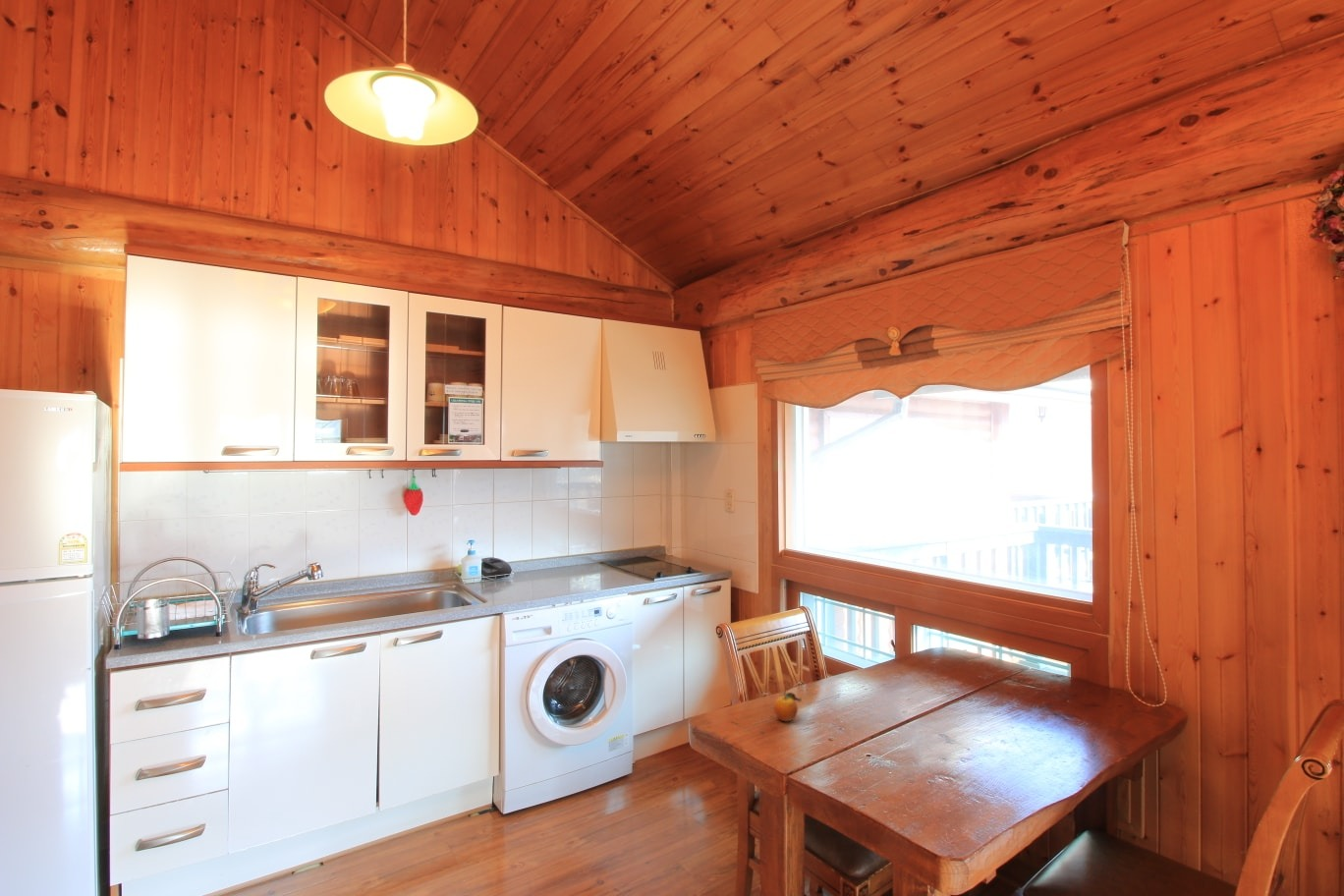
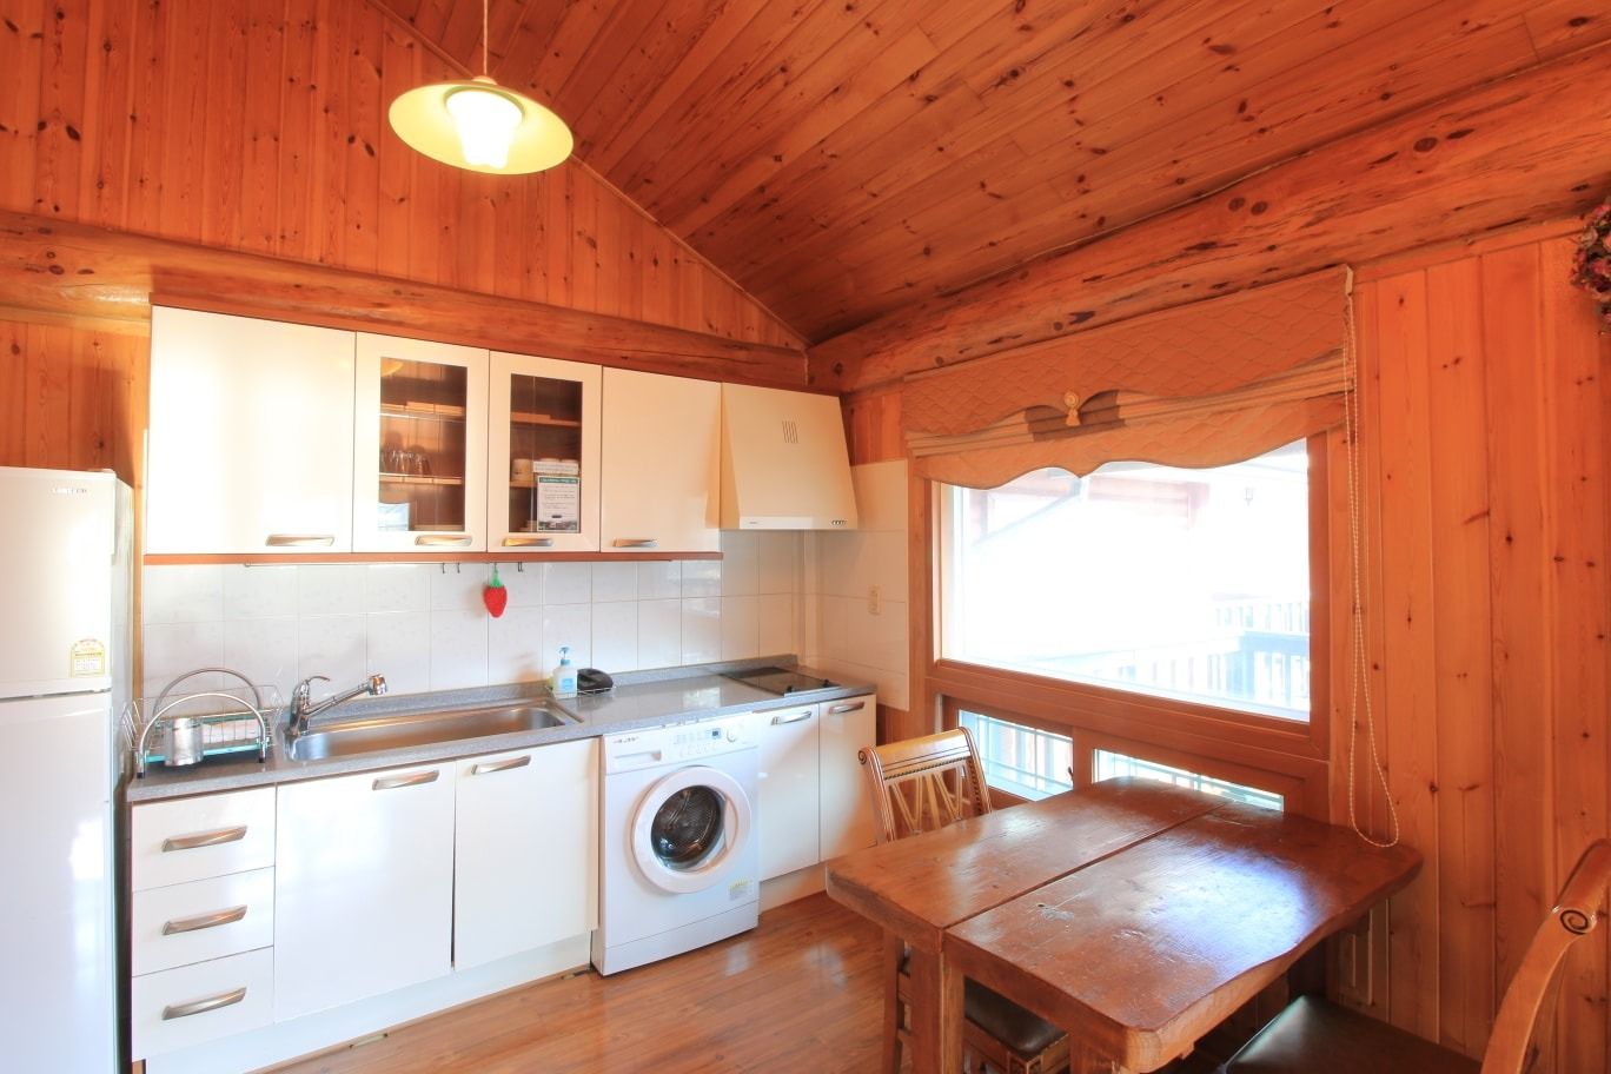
- fruit [773,689,803,722]
